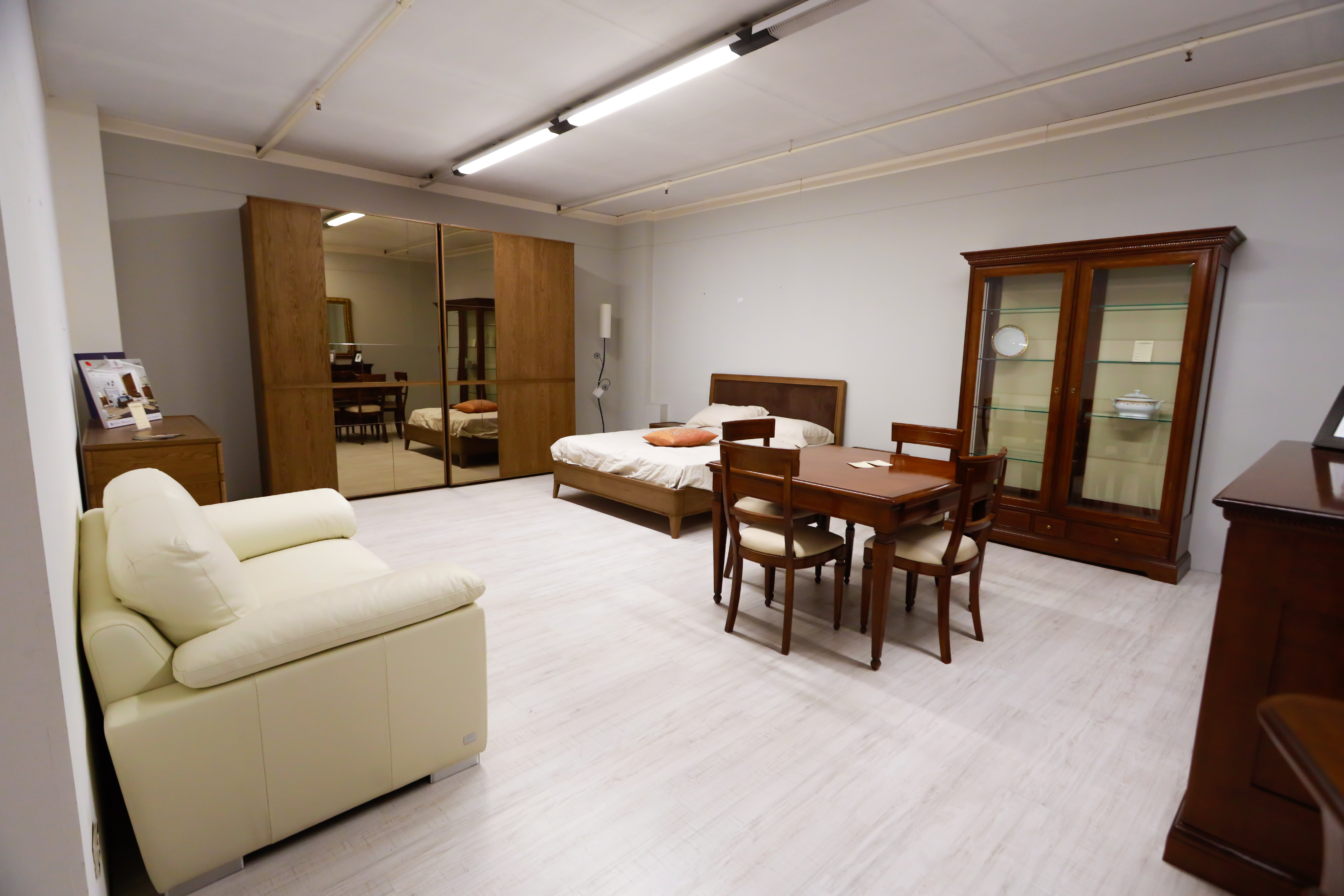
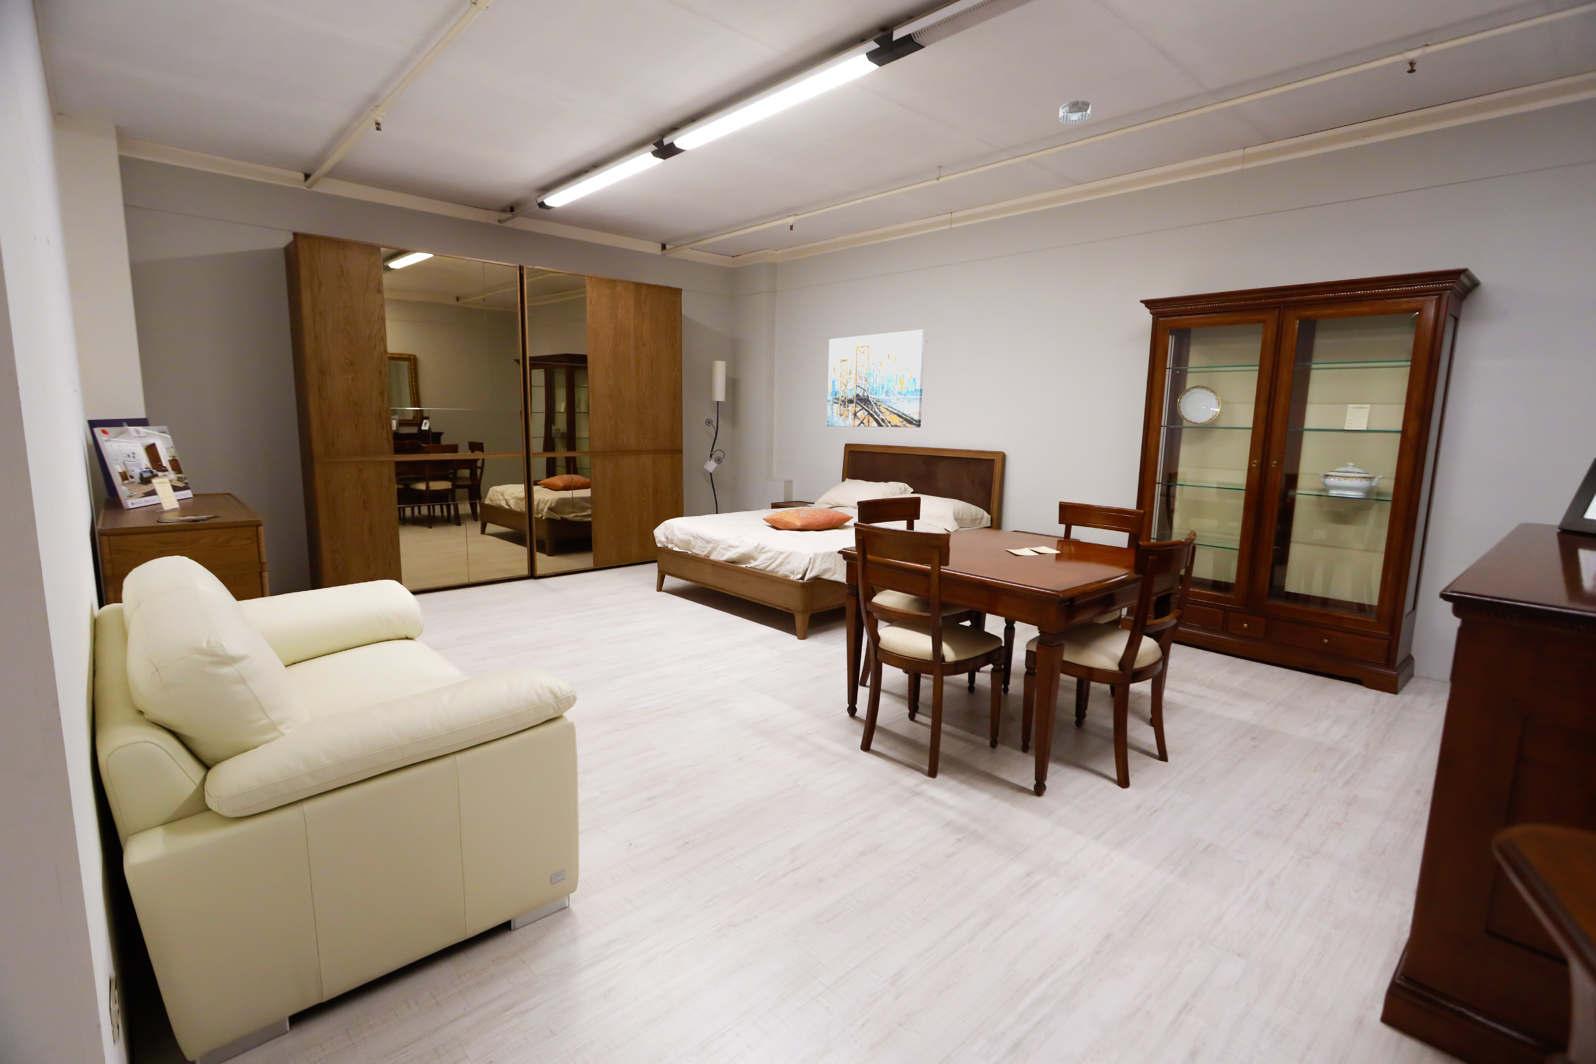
+ wall art [826,329,925,428]
+ smoke detector [1059,100,1091,124]
